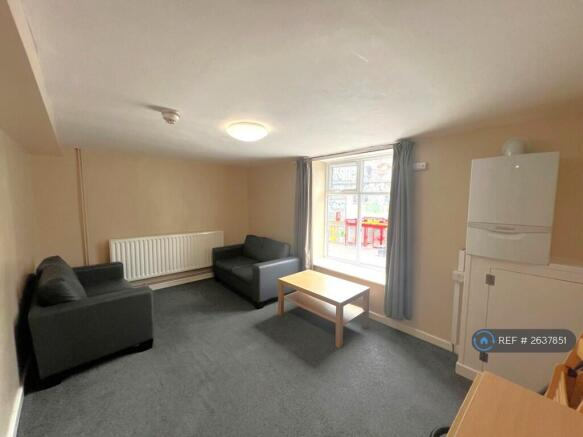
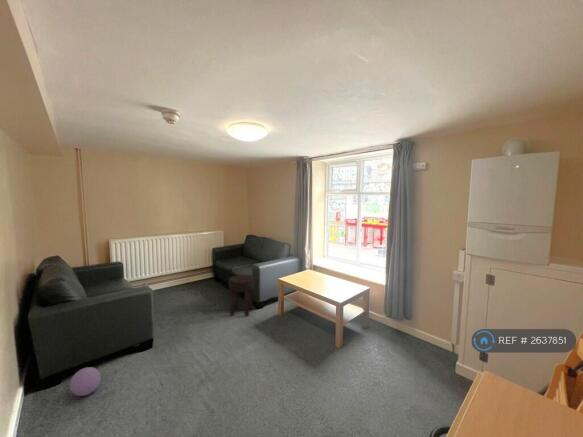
+ ball [69,366,102,397]
+ side table [228,274,255,317]
